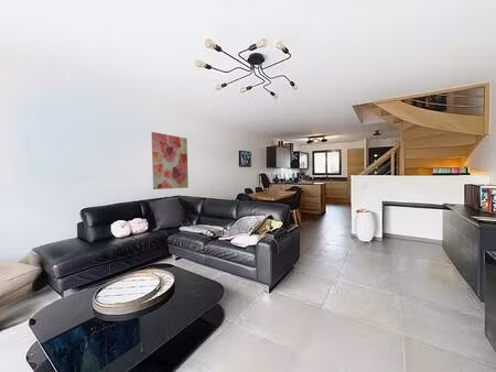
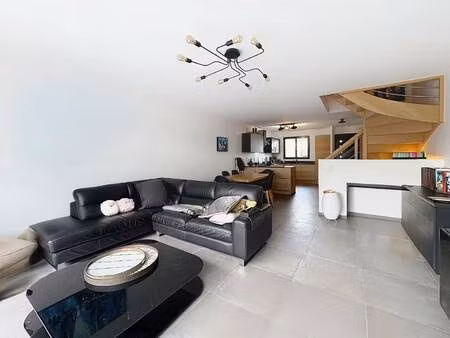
- wall art [151,131,190,190]
